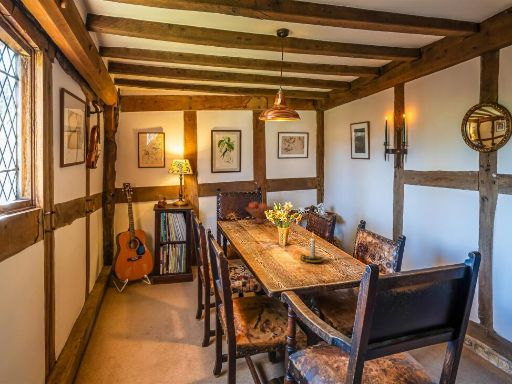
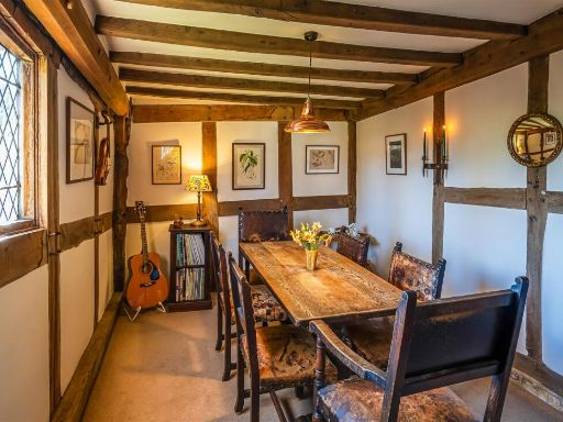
- candle holder [299,232,326,264]
- fruit bowl [244,201,275,224]
